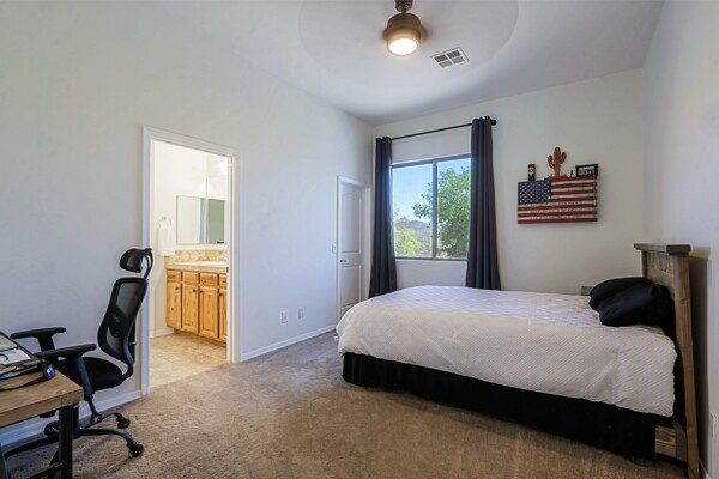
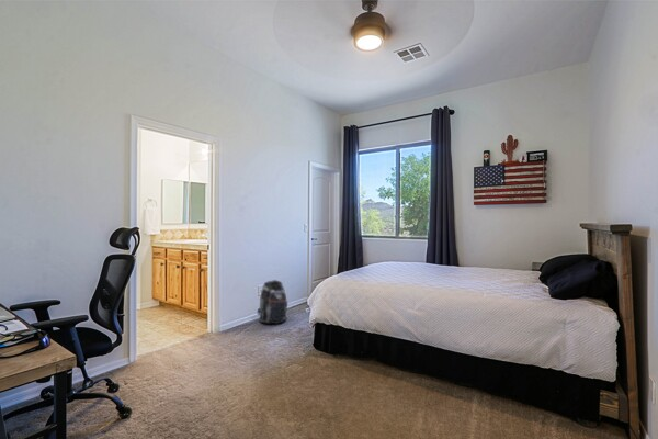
+ backpack [257,279,288,325]
